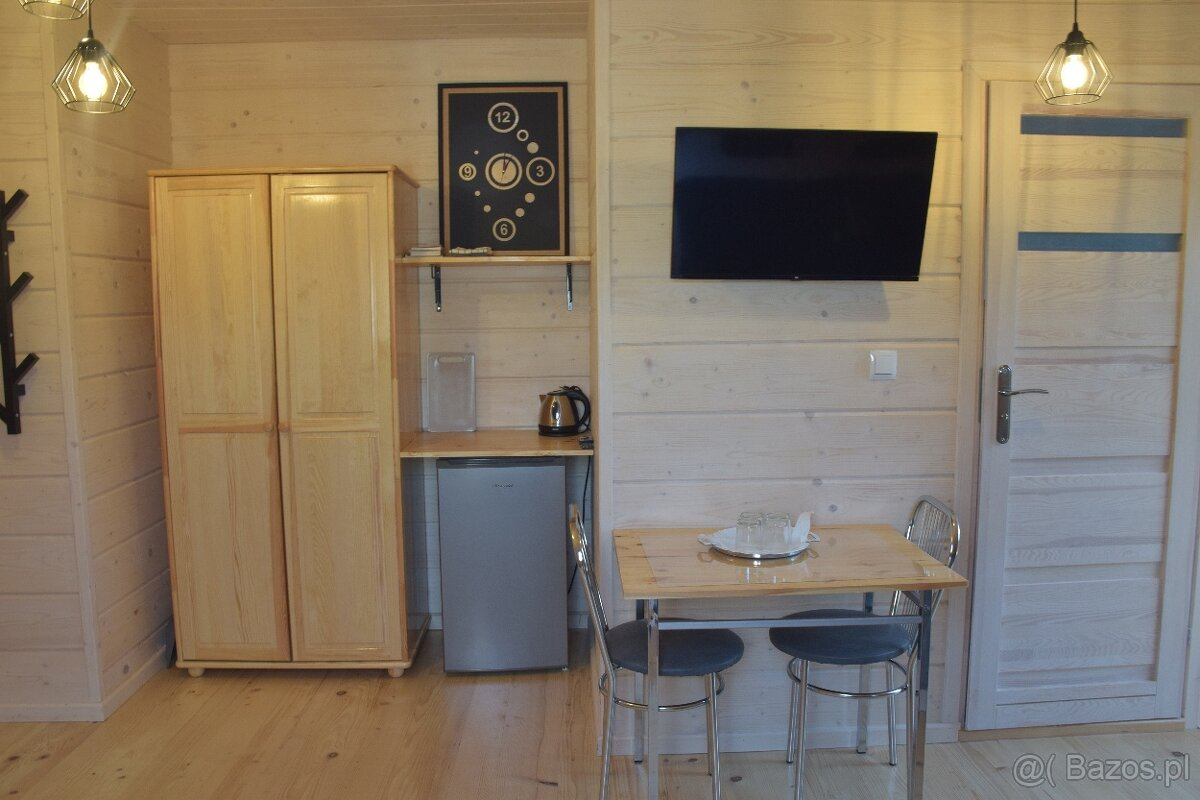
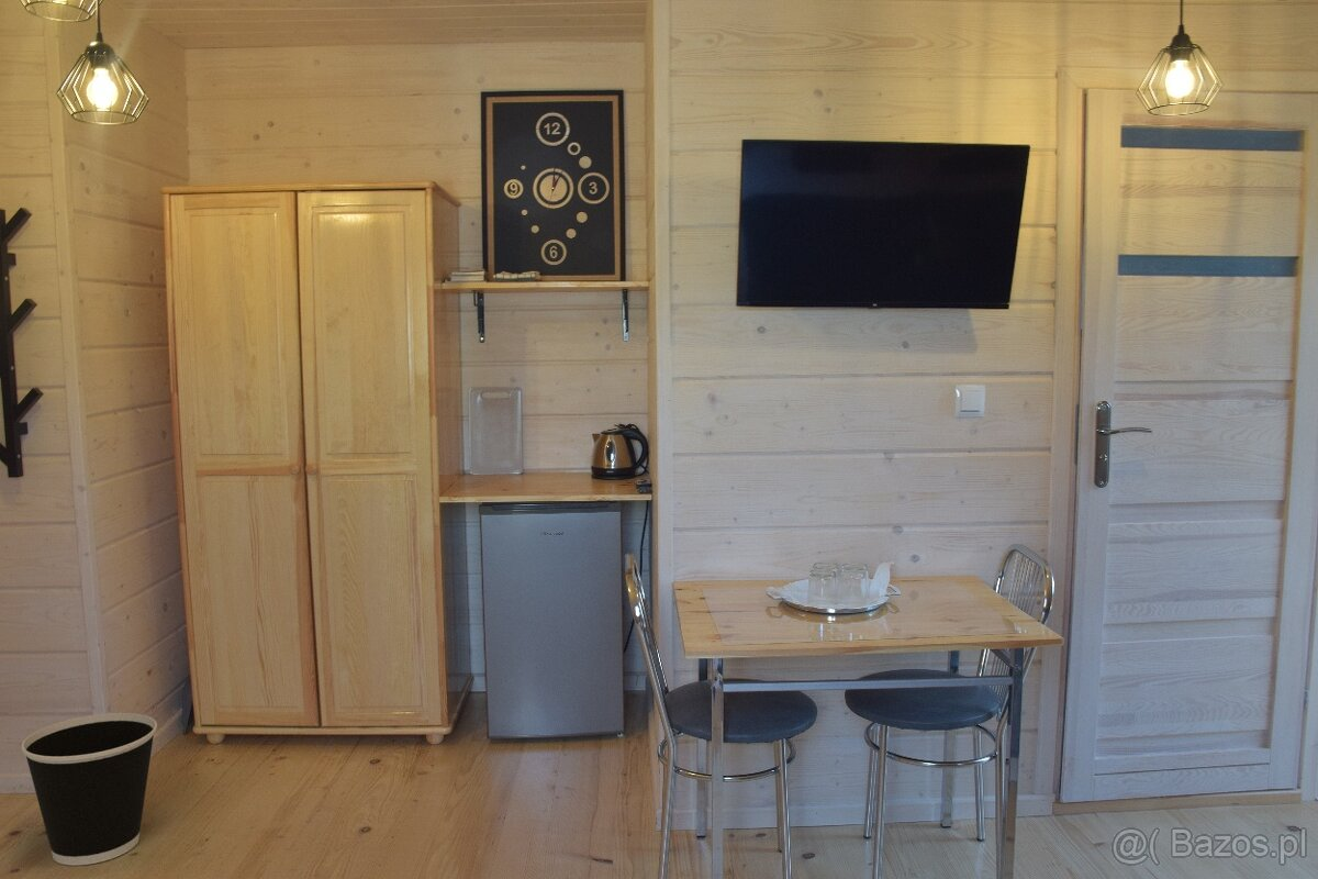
+ wastebasket [21,712,158,867]
